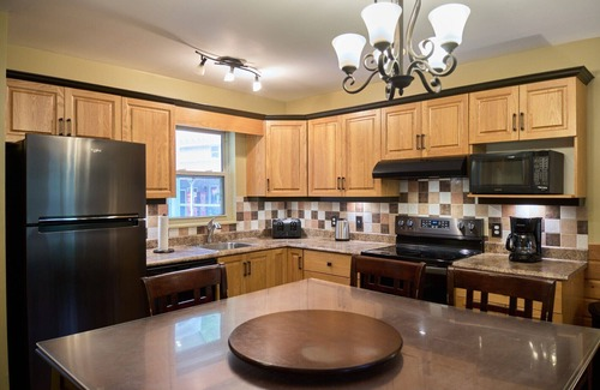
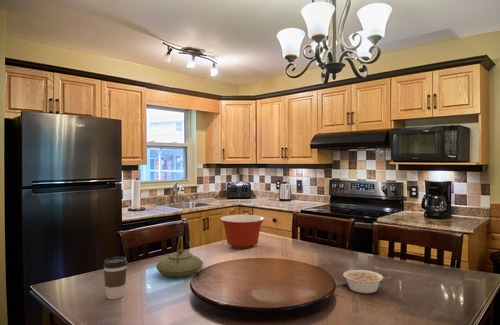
+ coffee cup [102,256,128,300]
+ legume [342,269,392,294]
+ mixing bowl [219,214,266,250]
+ teapot [155,235,204,279]
